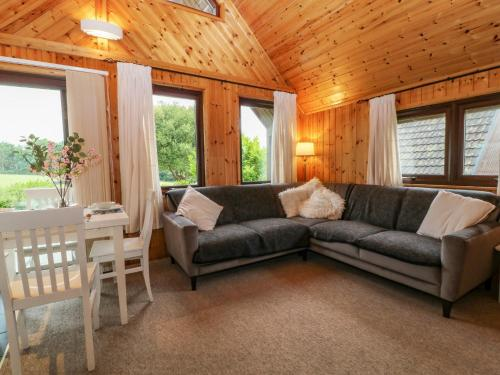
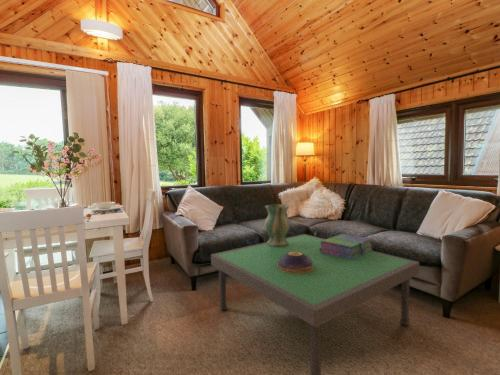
+ vase [263,203,292,246]
+ coffee table [210,233,420,375]
+ decorative bowl [277,252,314,274]
+ stack of books [319,233,373,260]
